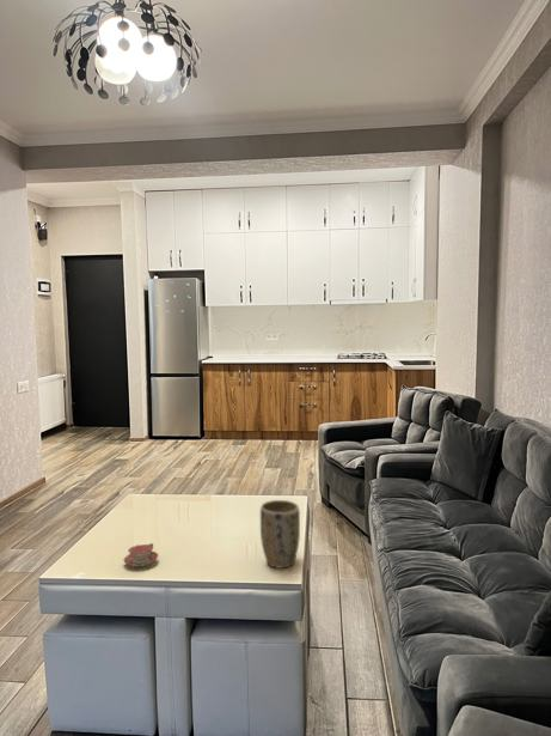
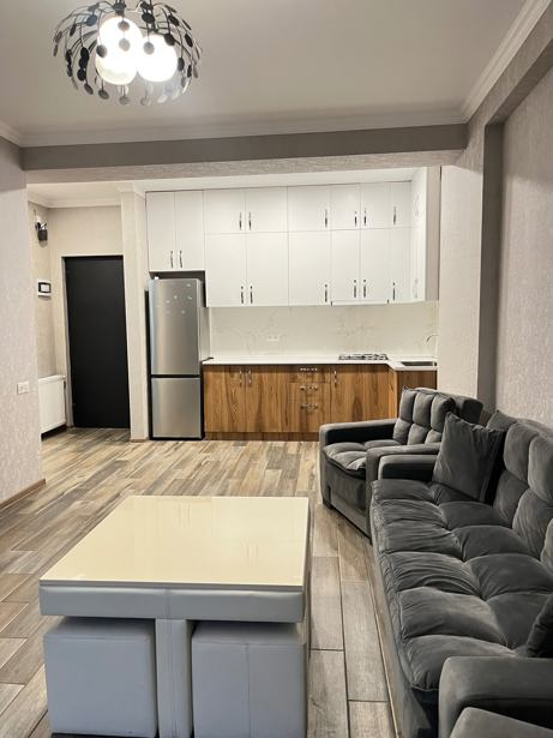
- teacup [123,542,159,567]
- plant pot [259,499,301,570]
